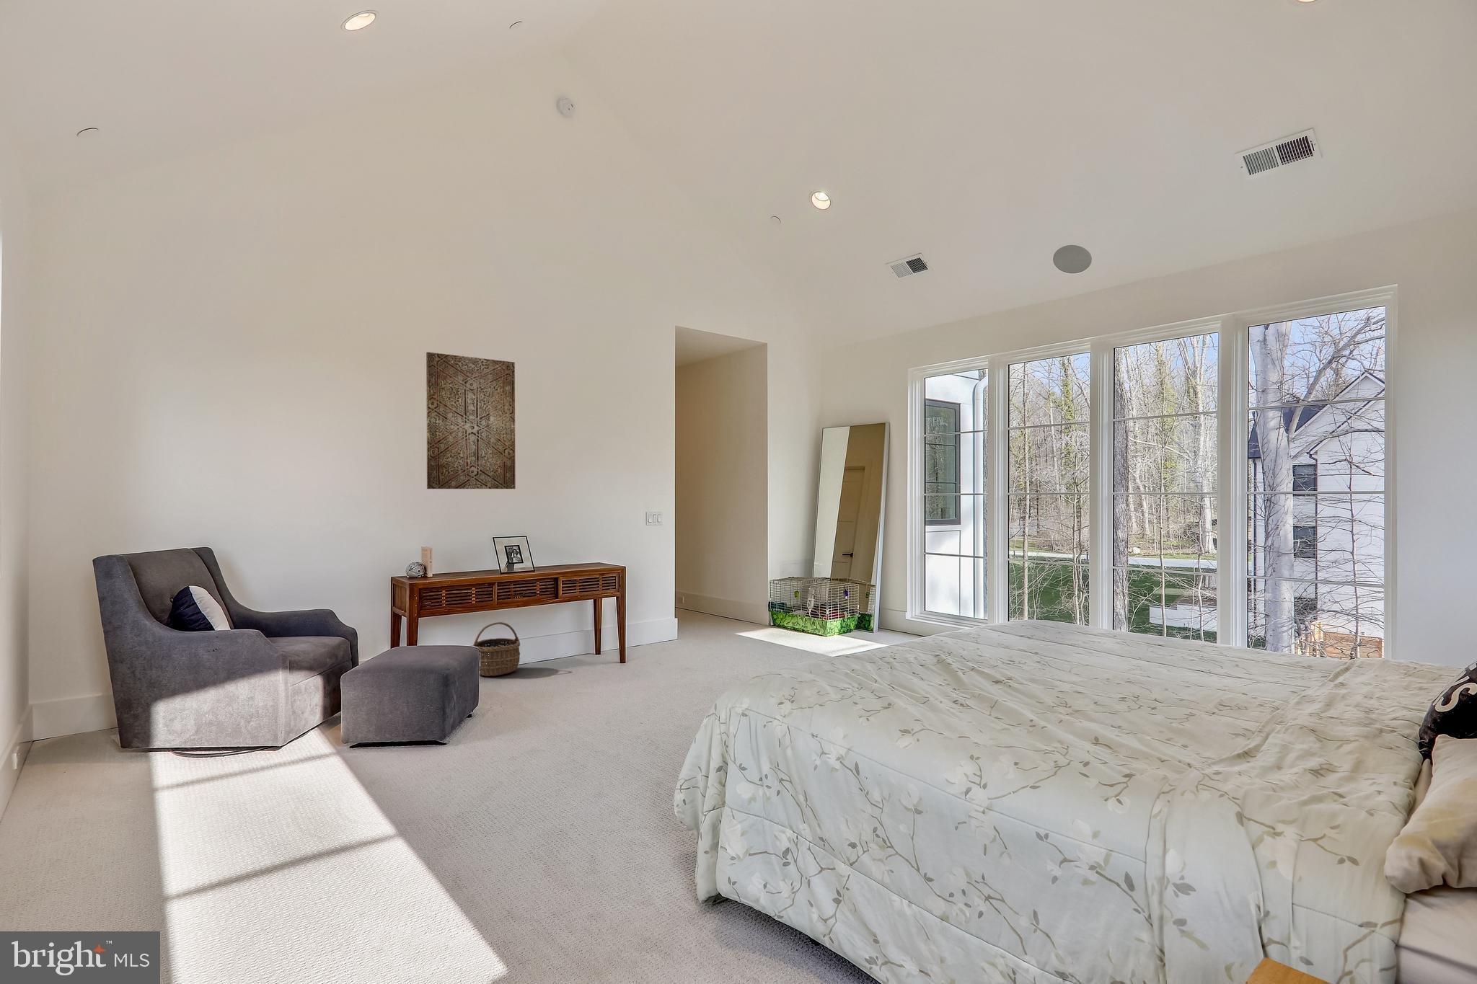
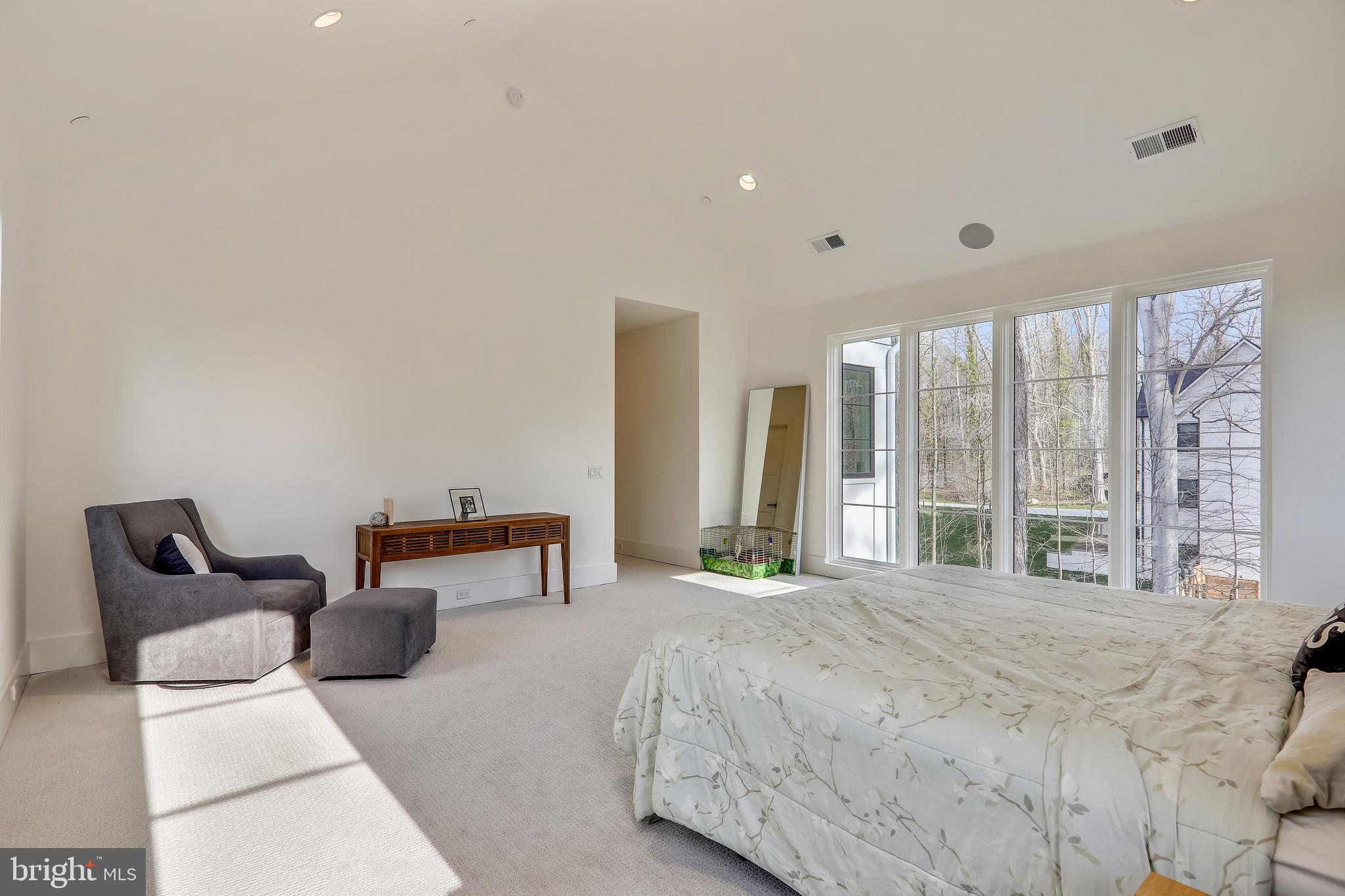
- wicker basket [472,622,521,677]
- wall art [425,351,516,490]
